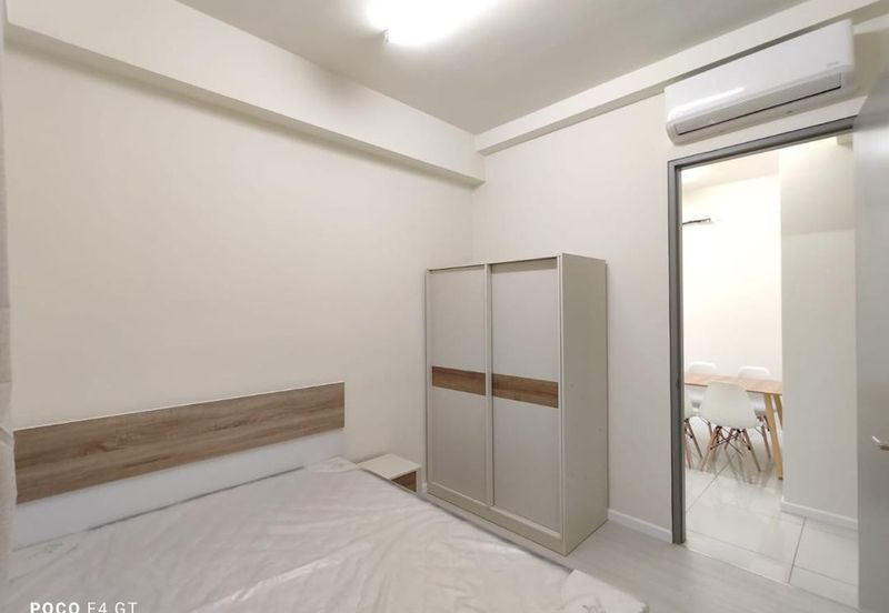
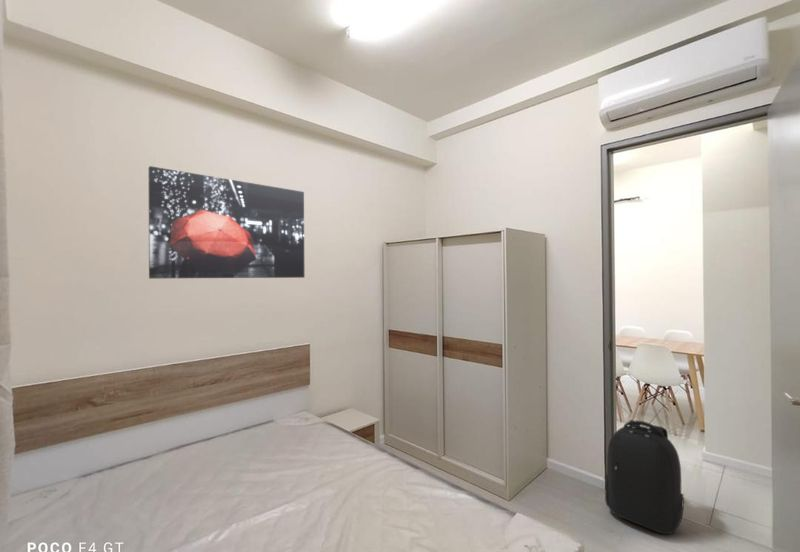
+ wall art [147,165,306,280]
+ backpack [604,419,686,535]
